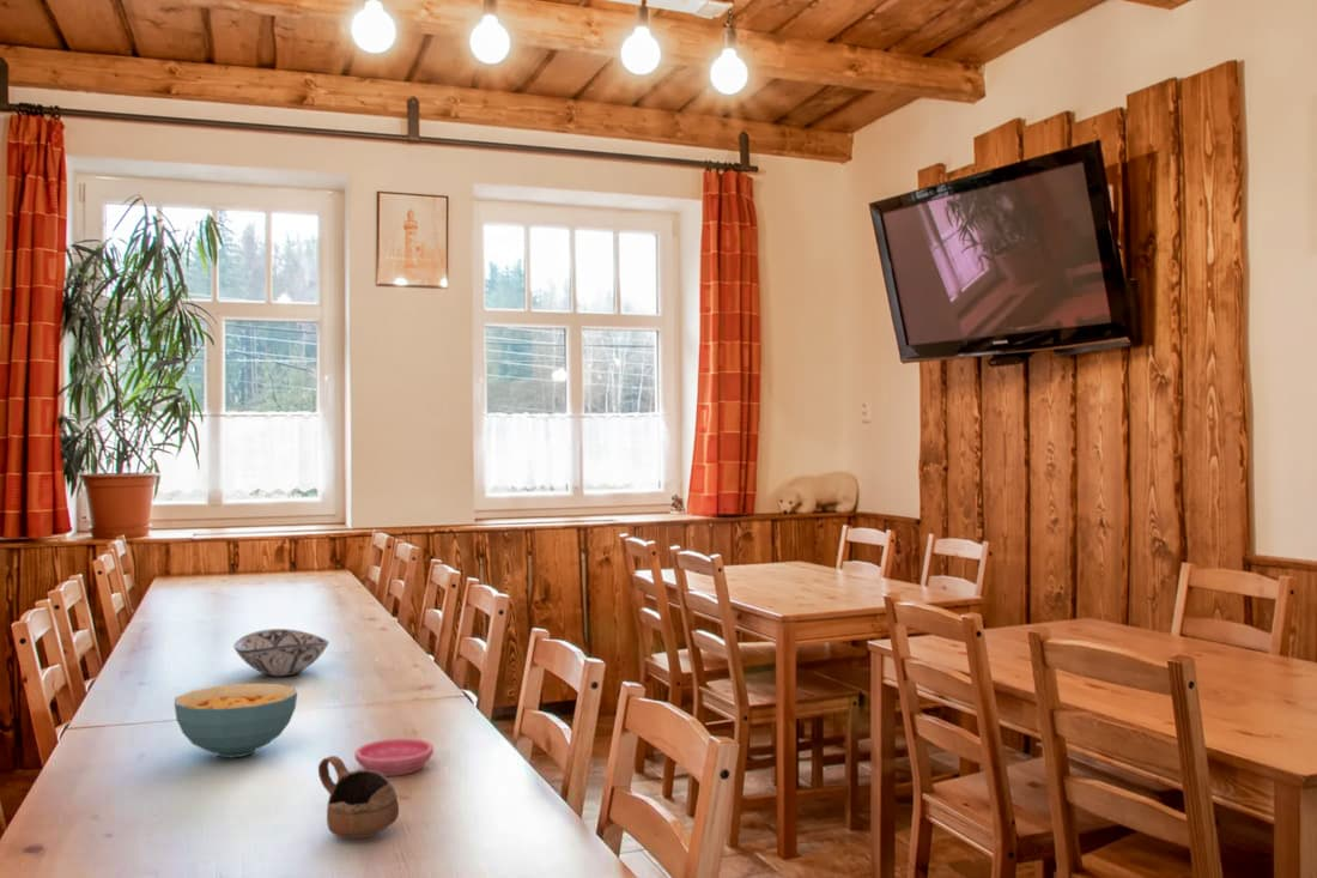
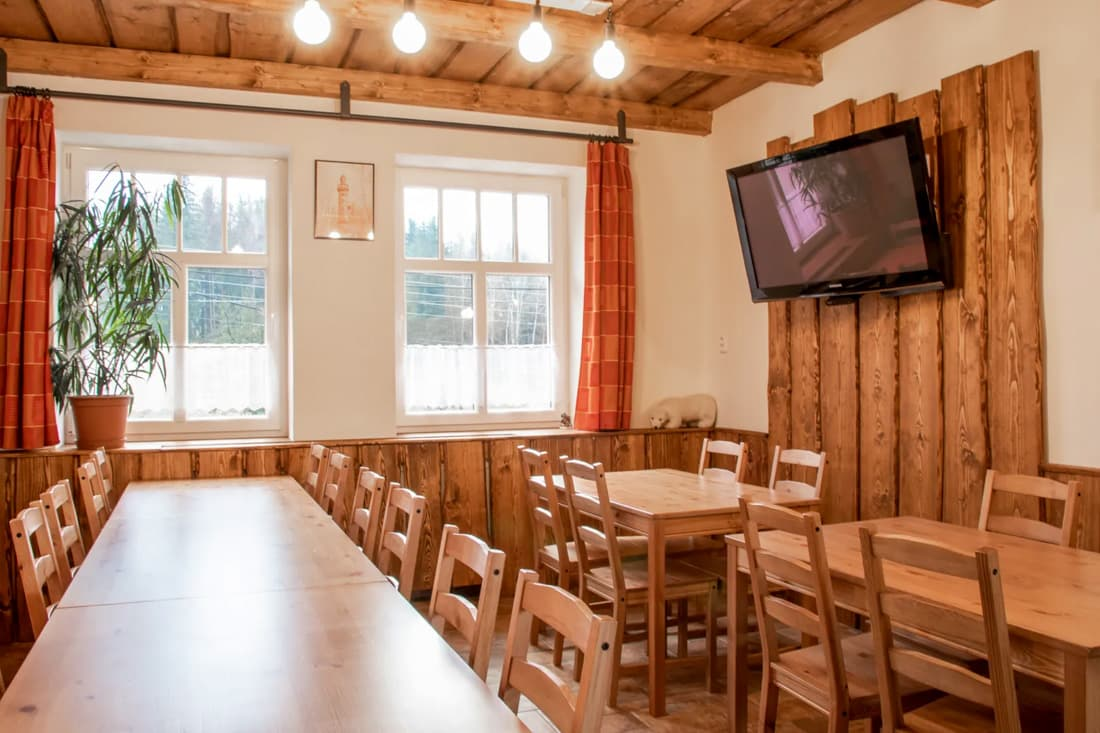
- decorative bowl [232,628,330,677]
- saucer [353,738,435,777]
- cereal bowl [174,683,298,758]
- cup [317,755,400,840]
